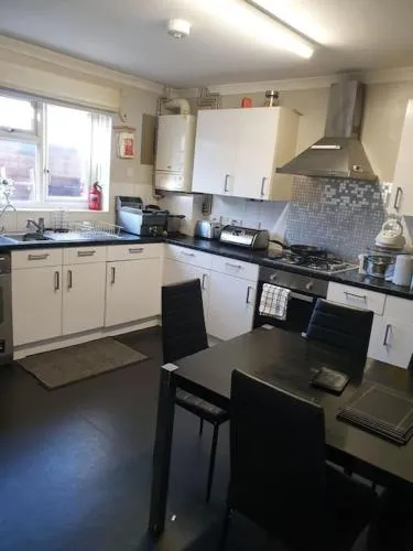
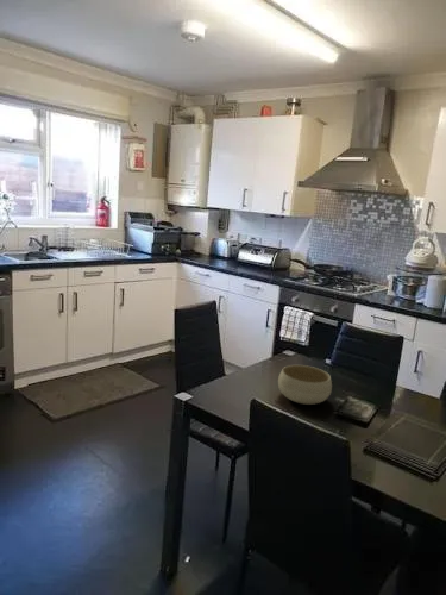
+ bowl [277,364,333,406]
